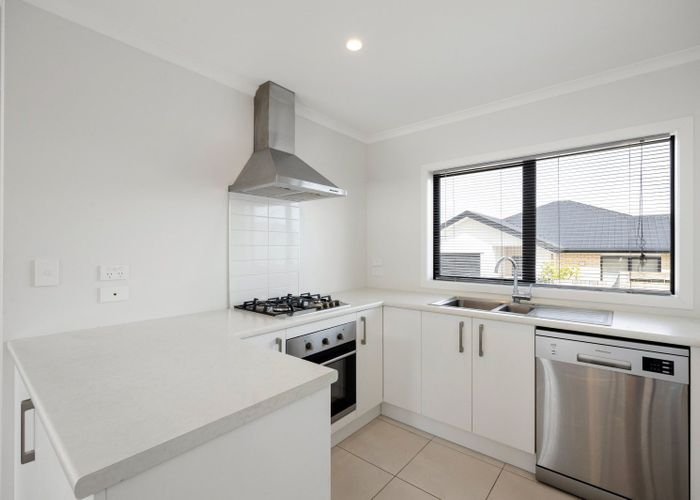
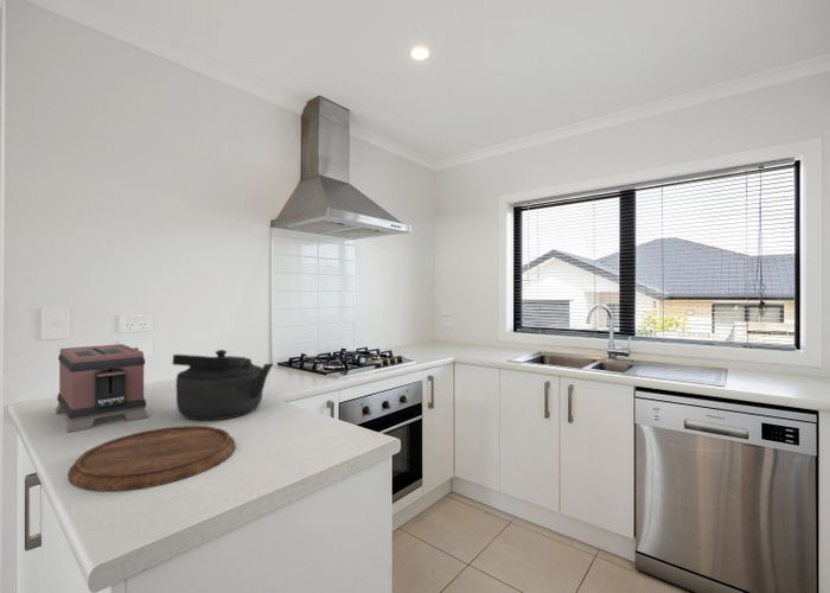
+ toaster [55,343,149,434]
+ kettle [171,349,274,421]
+ cutting board [66,425,236,492]
